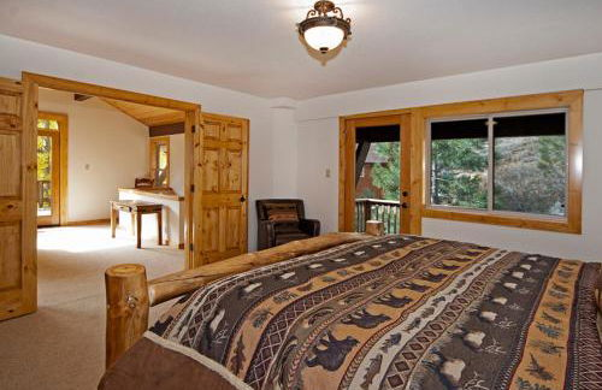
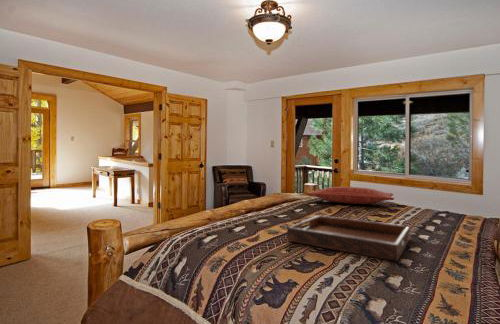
+ serving tray [286,214,411,262]
+ pillow [306,186,395,205]
